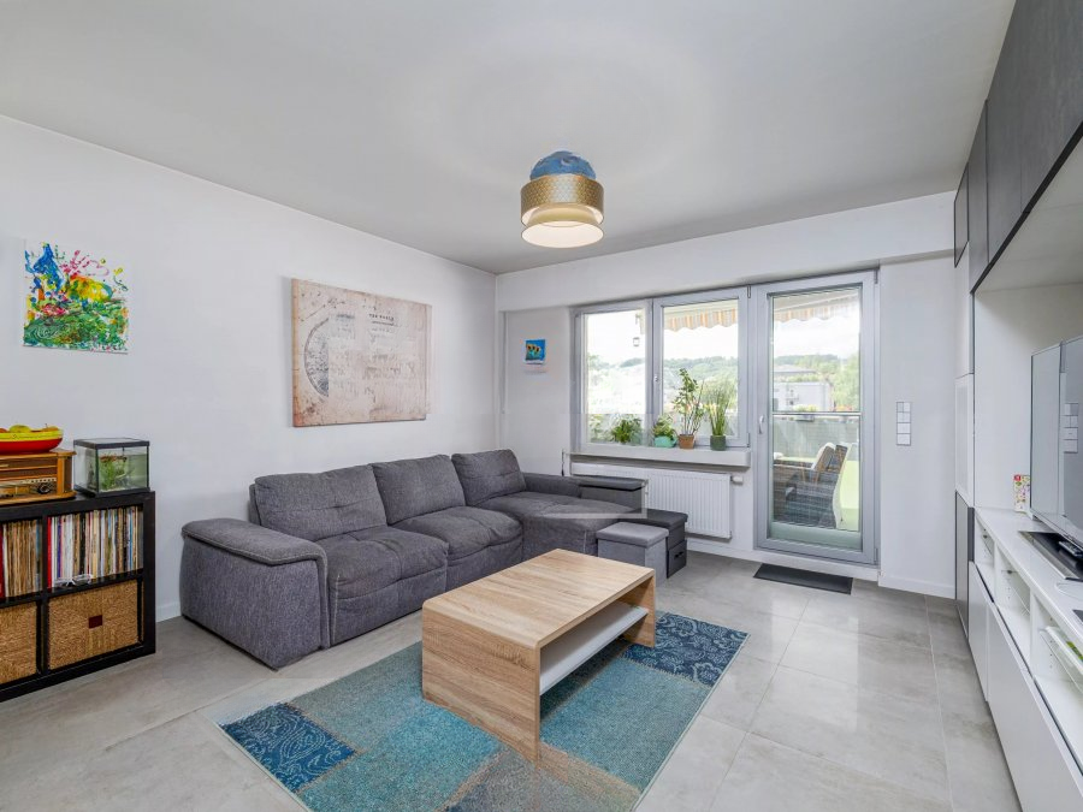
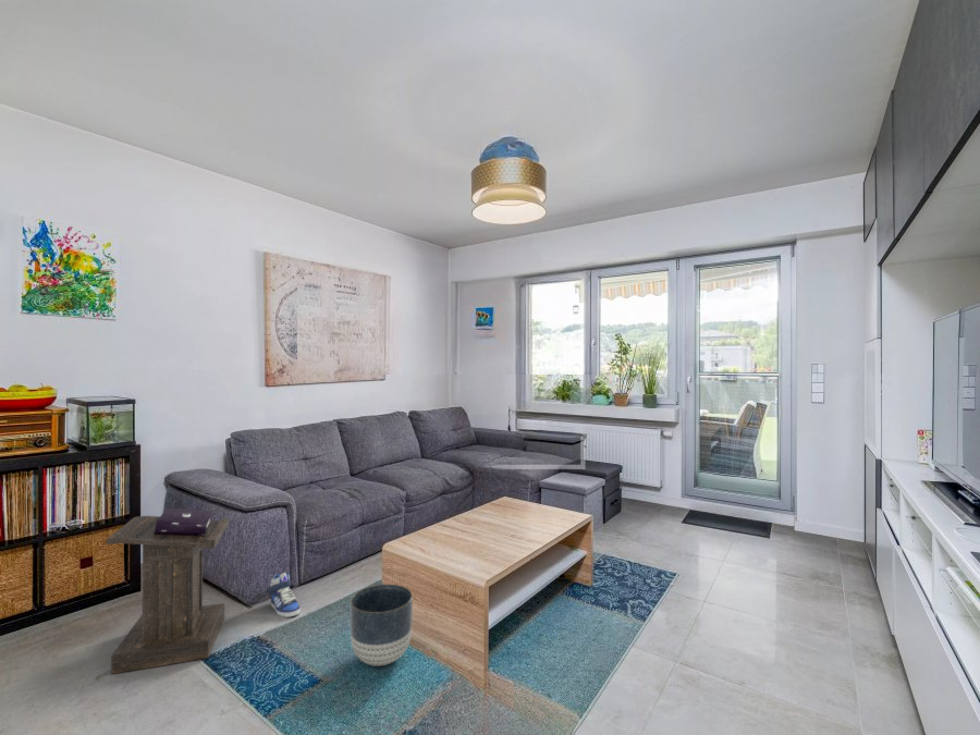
+ planter [350,584,414,667]
+ sneaker [266,572,302,618]
+ lectern [106,507,230,675]
